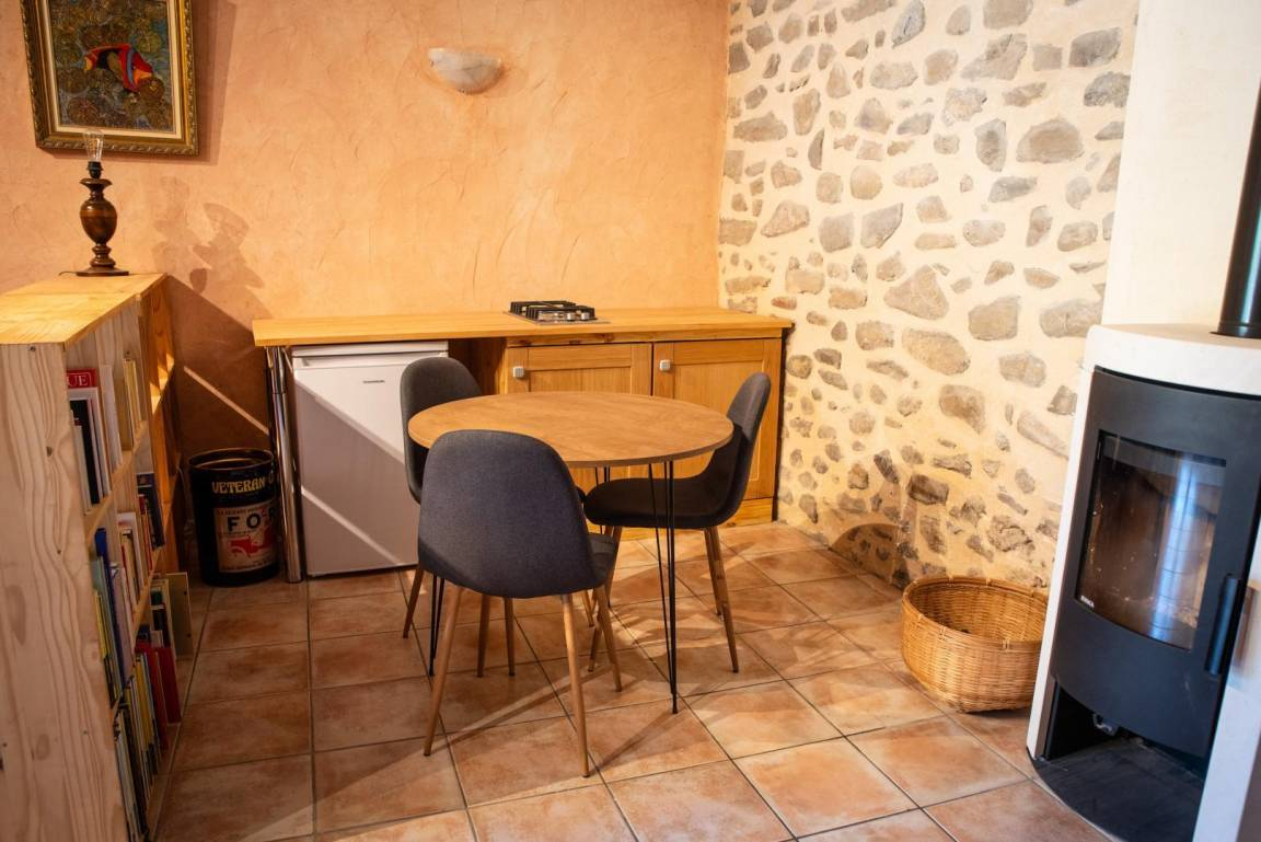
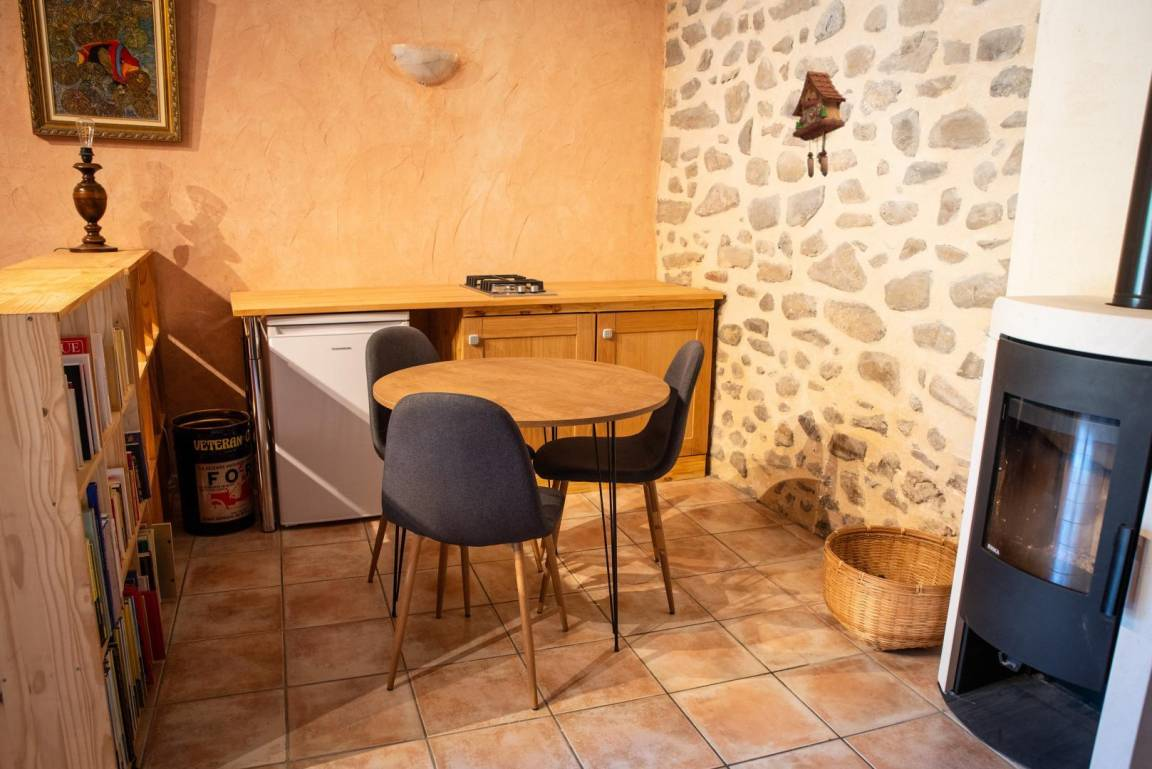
+ cuckoo clock [791,70,847,179]
